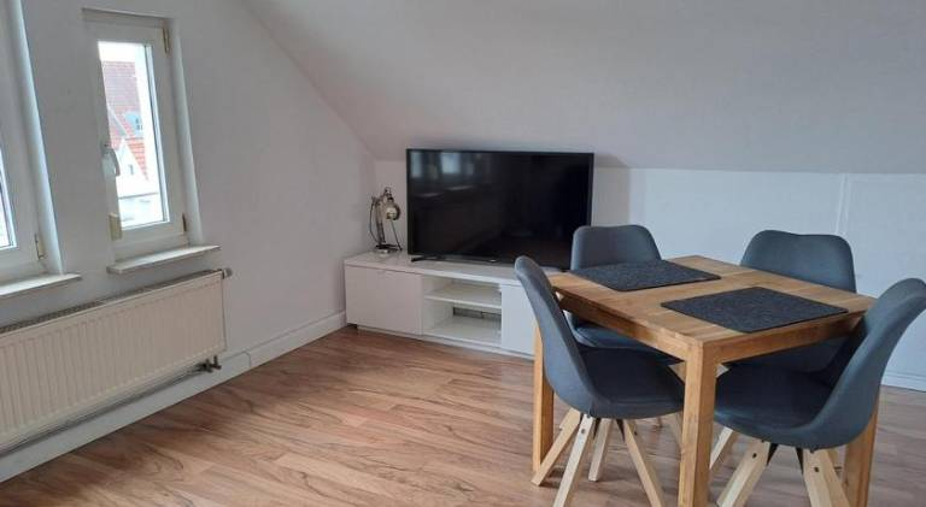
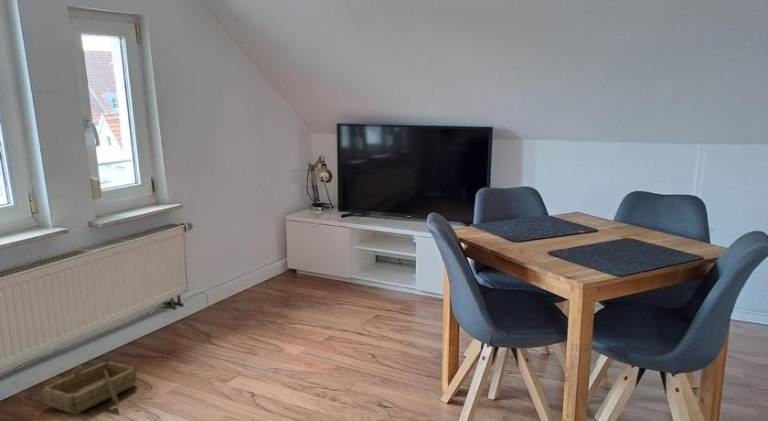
+ wooden boat [42,361,137,416]
